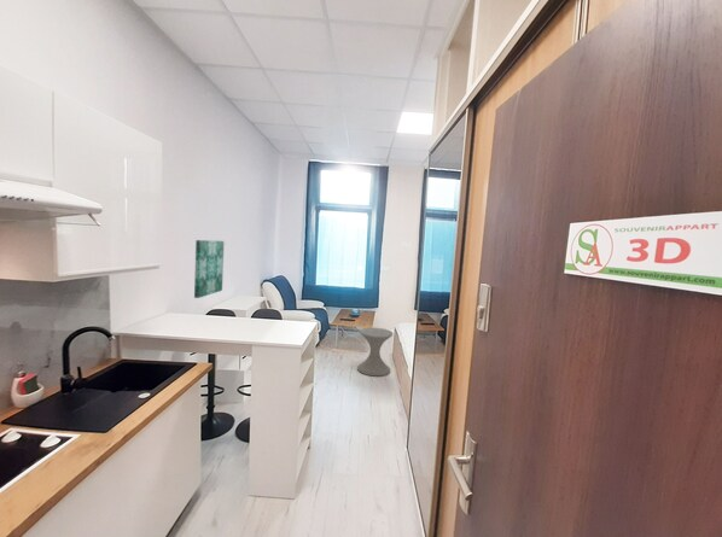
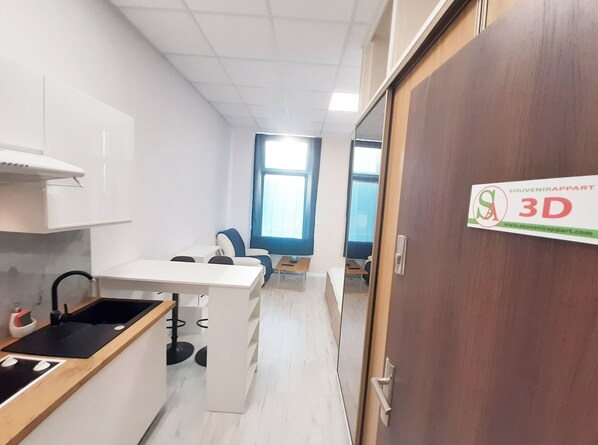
- wall art [193,239,226,299]
- side table [356,327,394,377]
